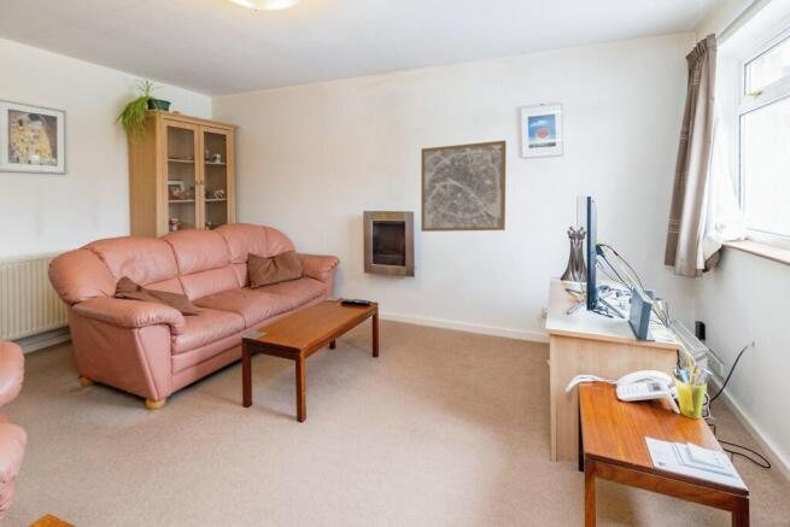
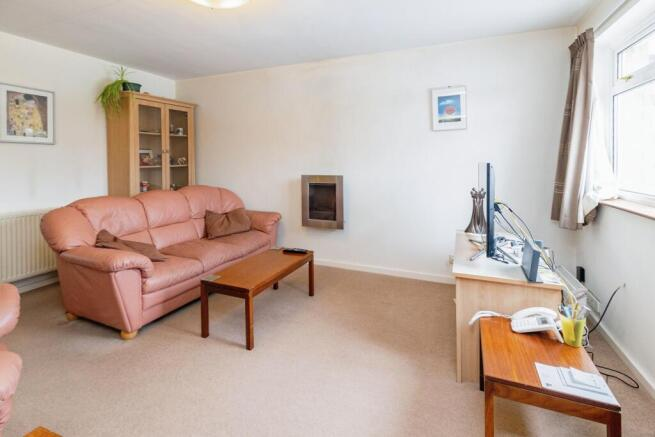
- wall art [420,140,508,233]
